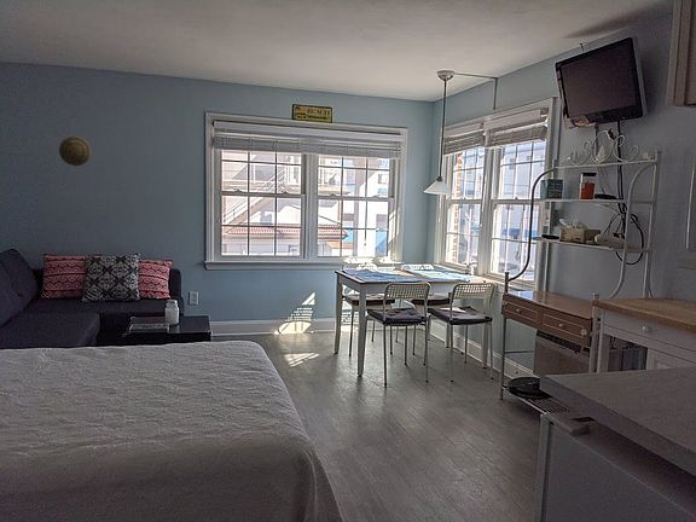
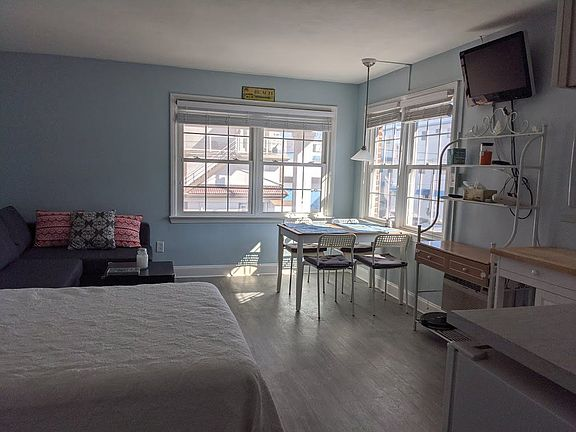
- decorative plate [58,135,92,167]
